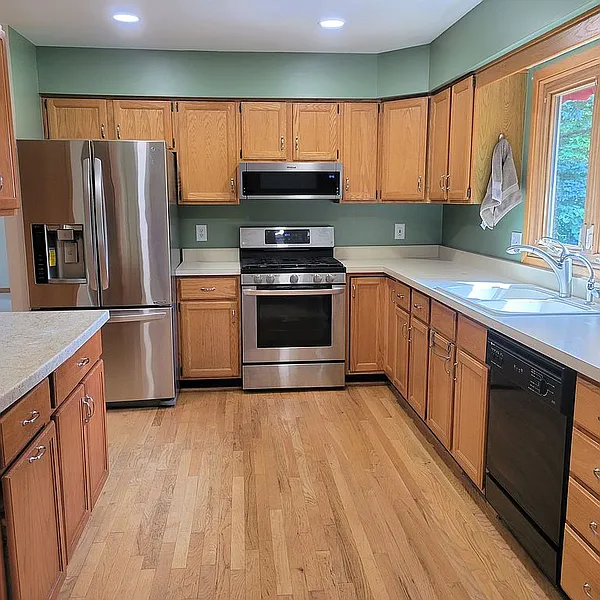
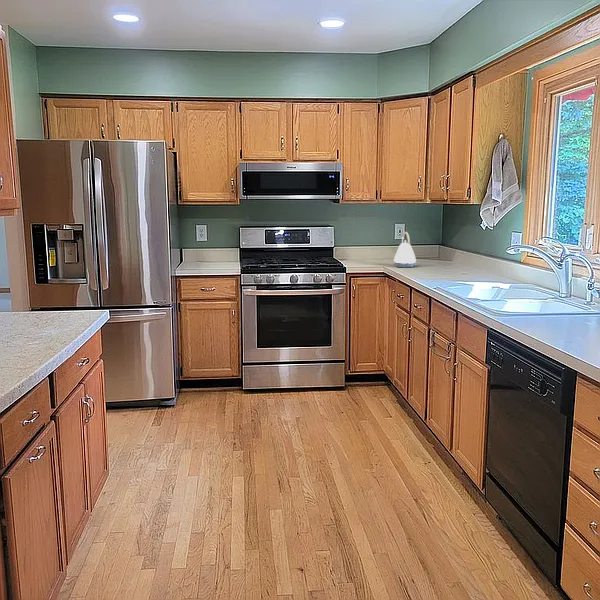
+ kettle [393,231,417,268]
